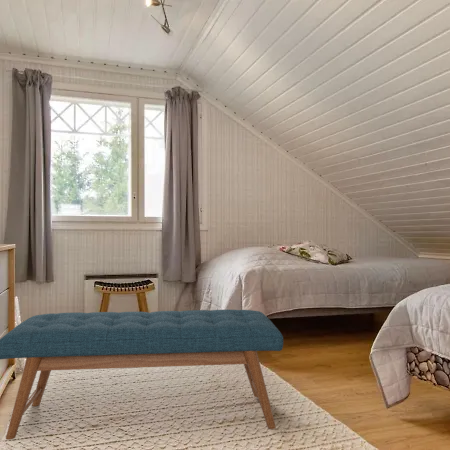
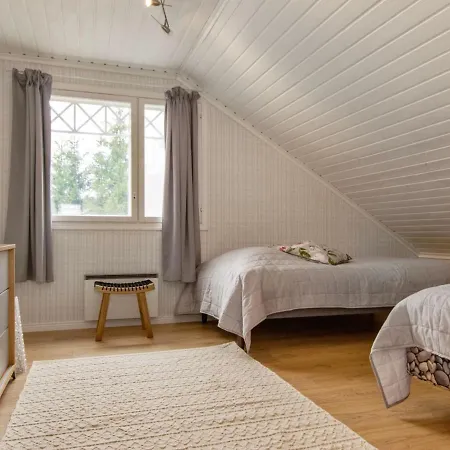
- bench [0,309,284,441]
